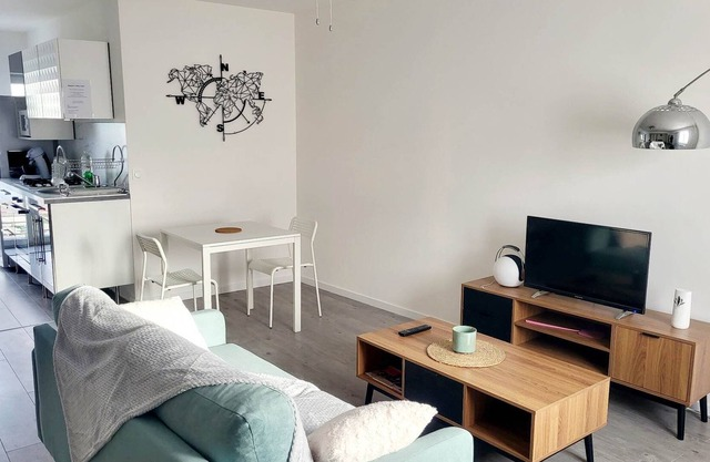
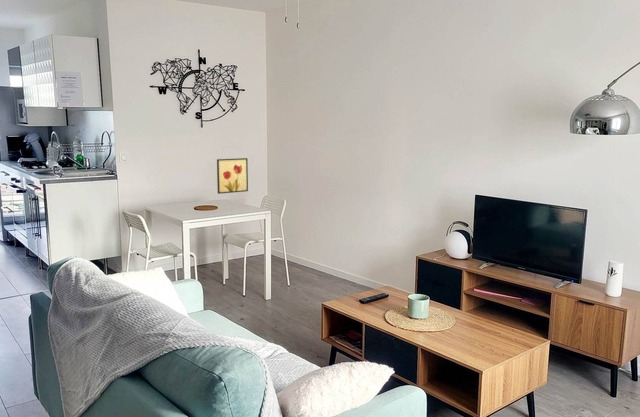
+ wall art [216,157,249,195]
